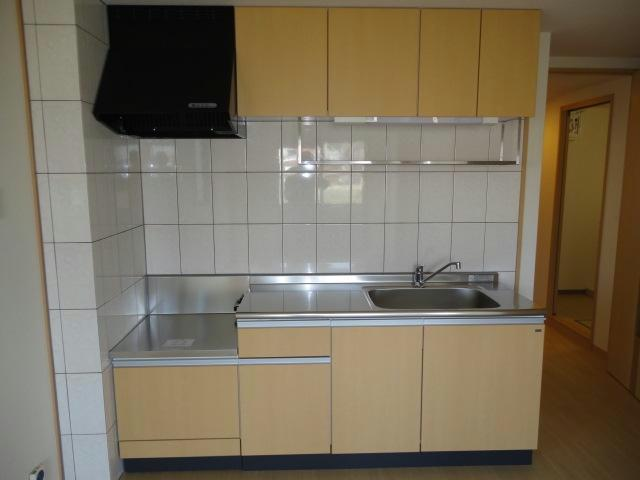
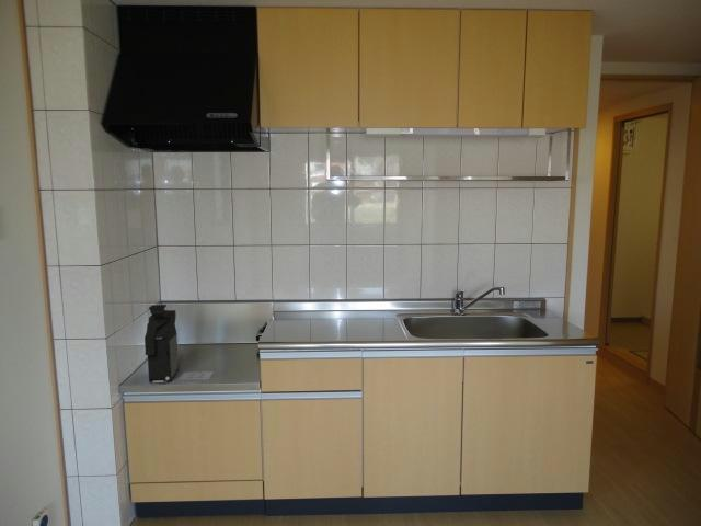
+ coffee maker [143,304,180,384]
